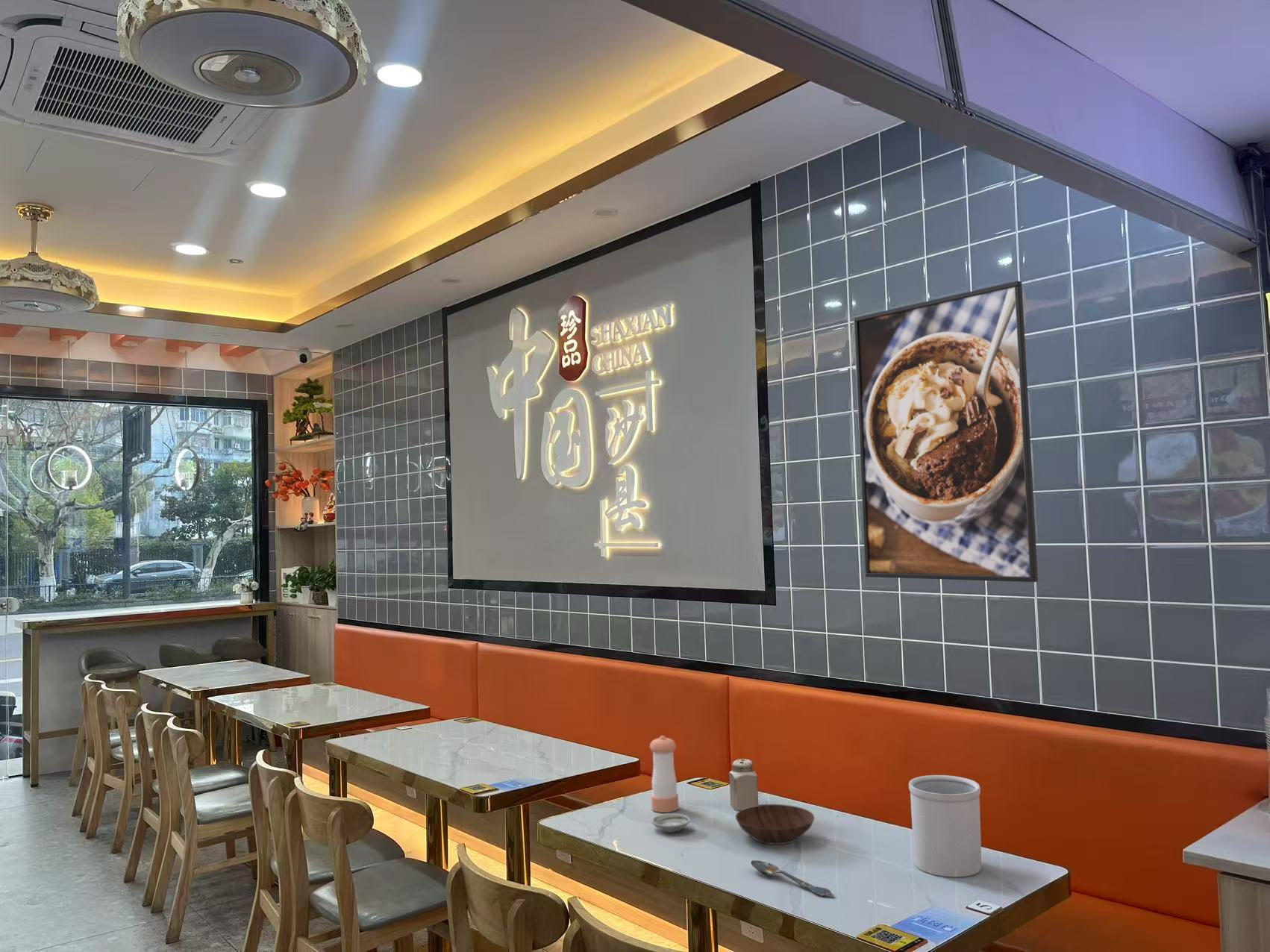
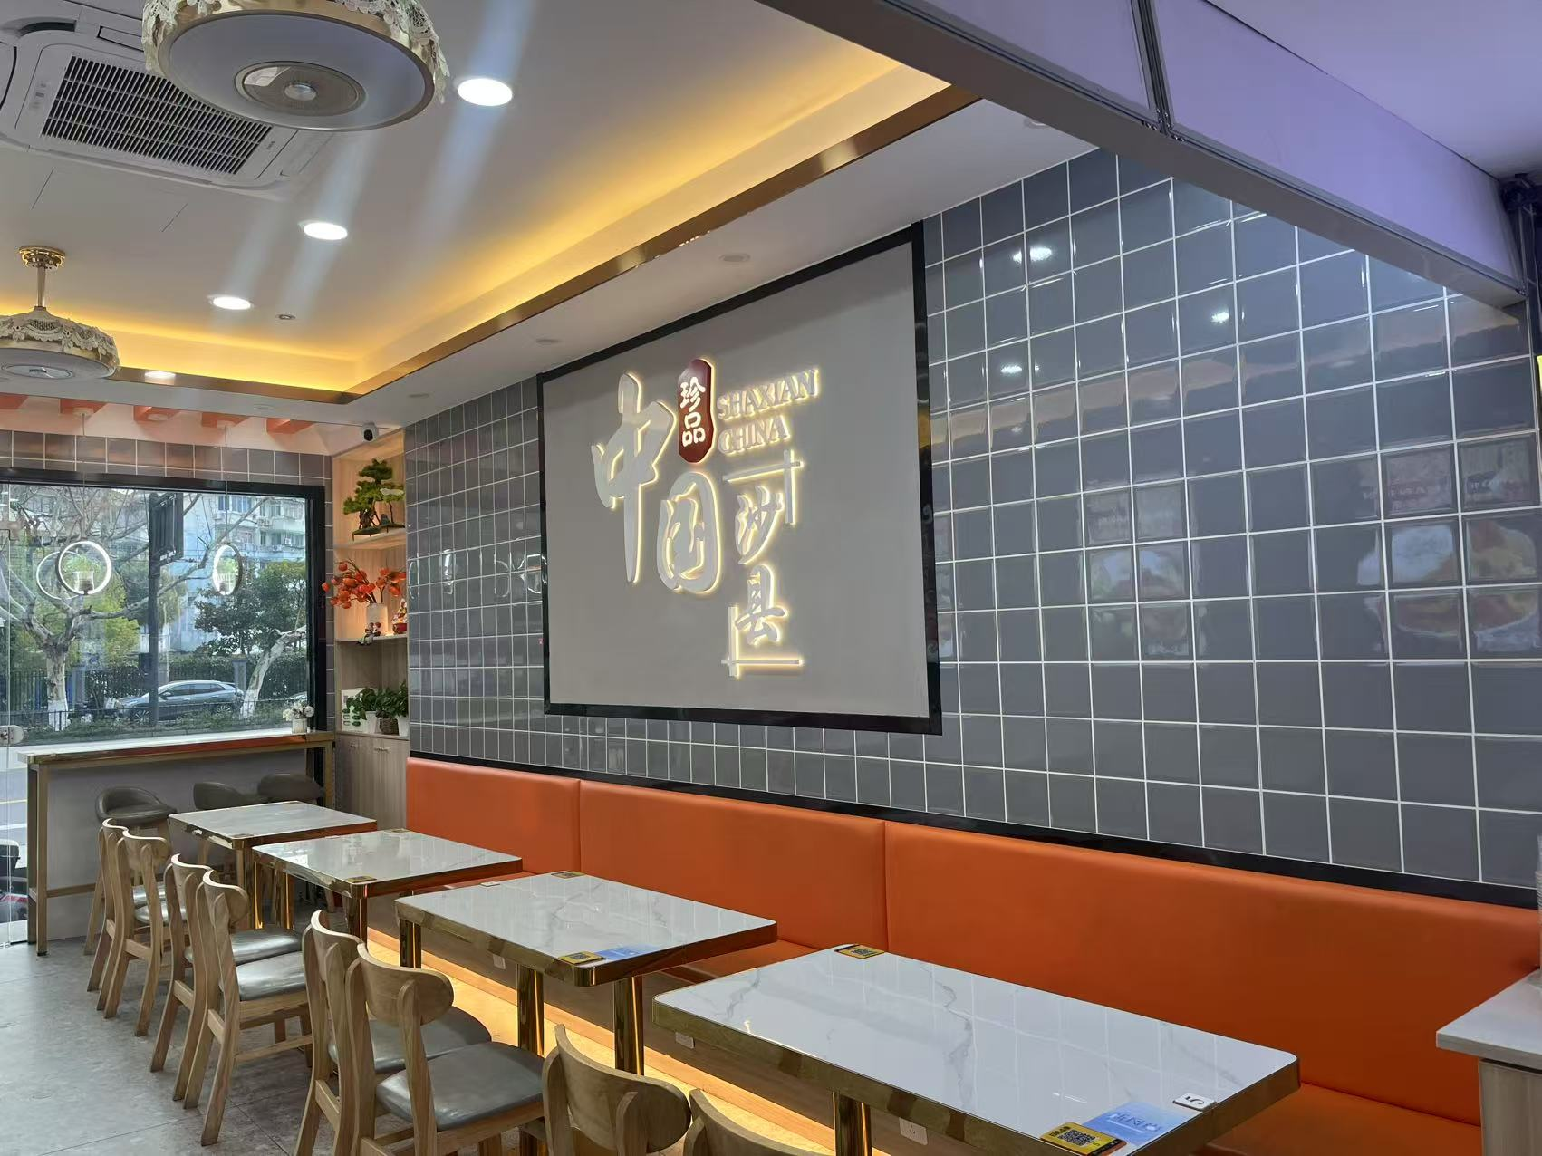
- saucer [651,812,691,833]
- spoon [750,859,835,898]
- salt shaker [728,758,760,811]
- pepper shaker [649,735,680,813]
- bowl [735,804,816,845]
- utensil holder [908,774,982,878]
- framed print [853,281,1039,583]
